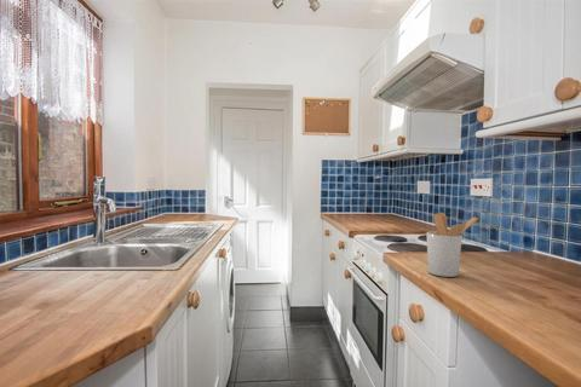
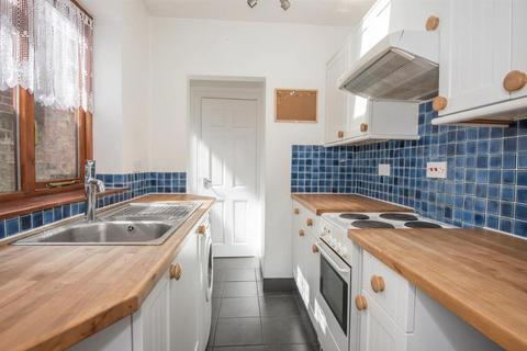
- utensil holder [425,212,479,278]
